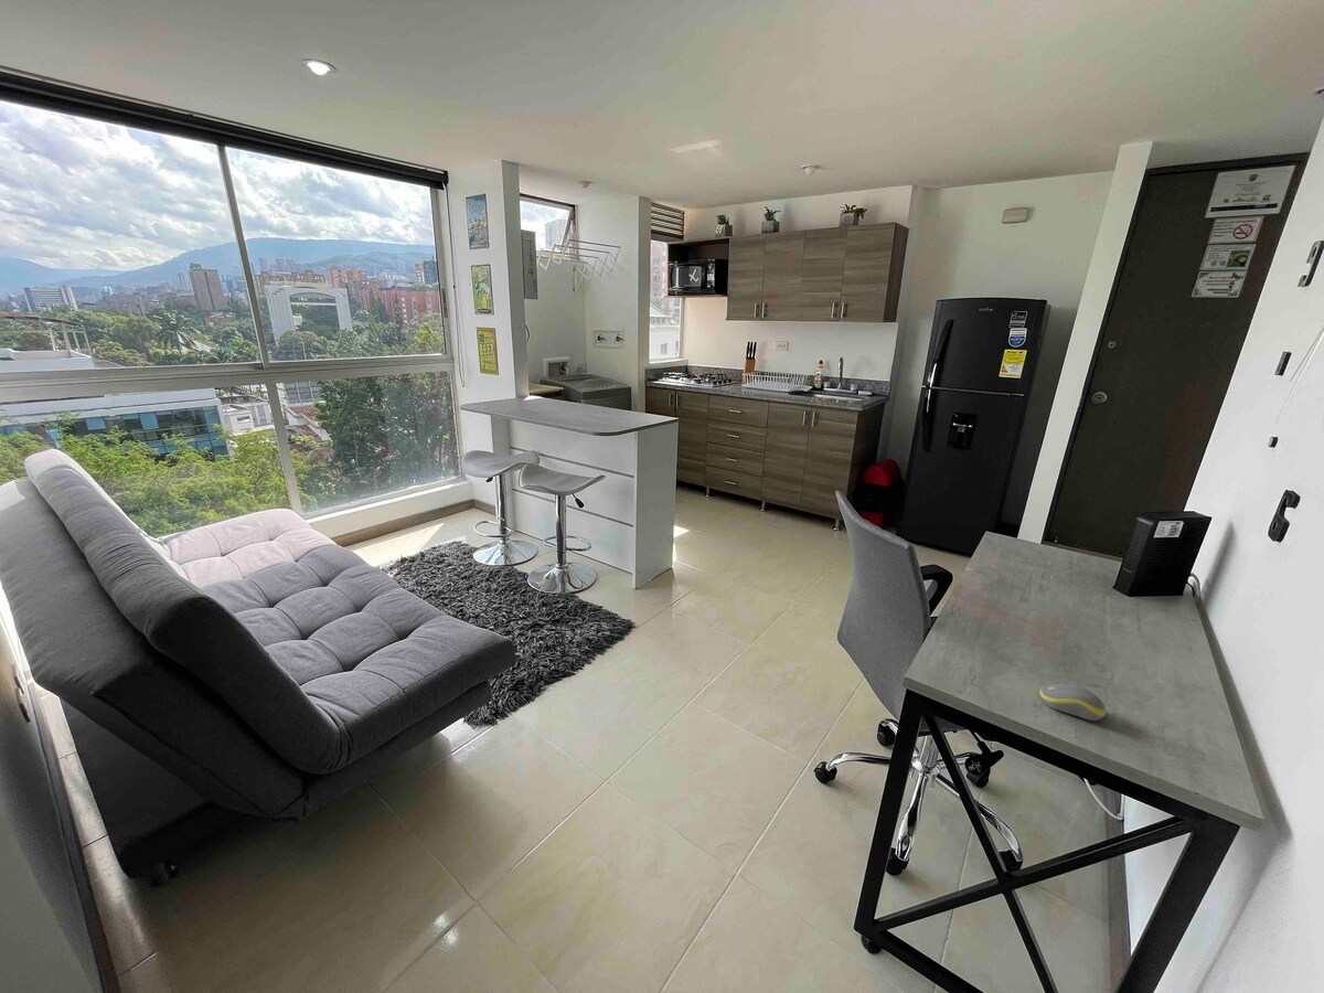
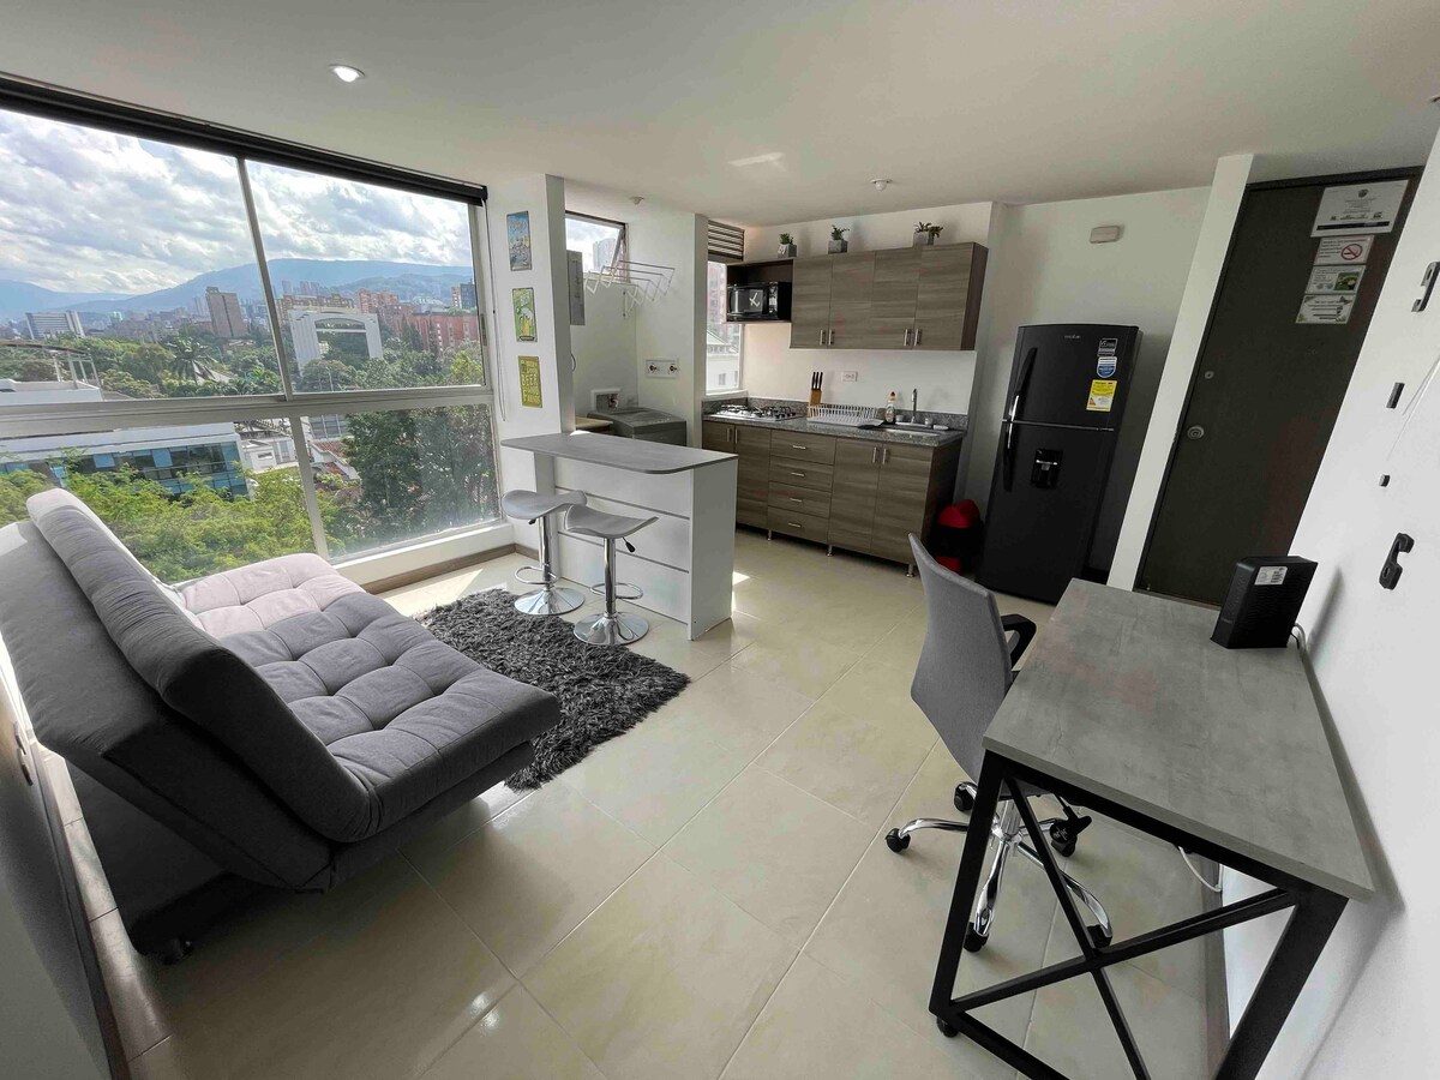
- computer mouse [1039,683,1107,722]
